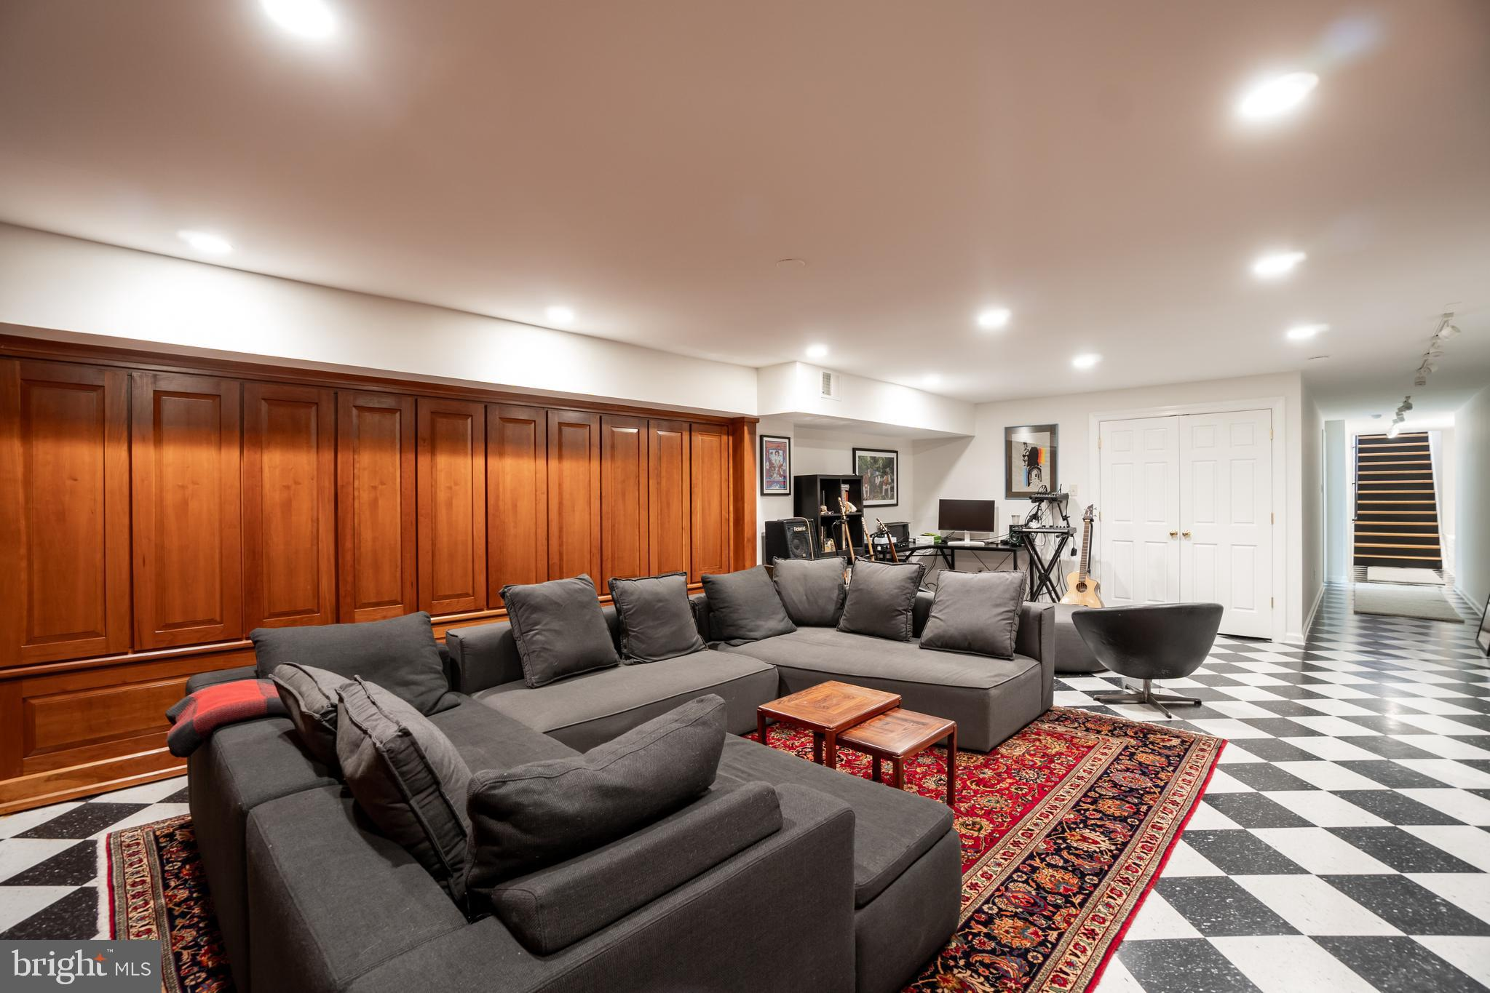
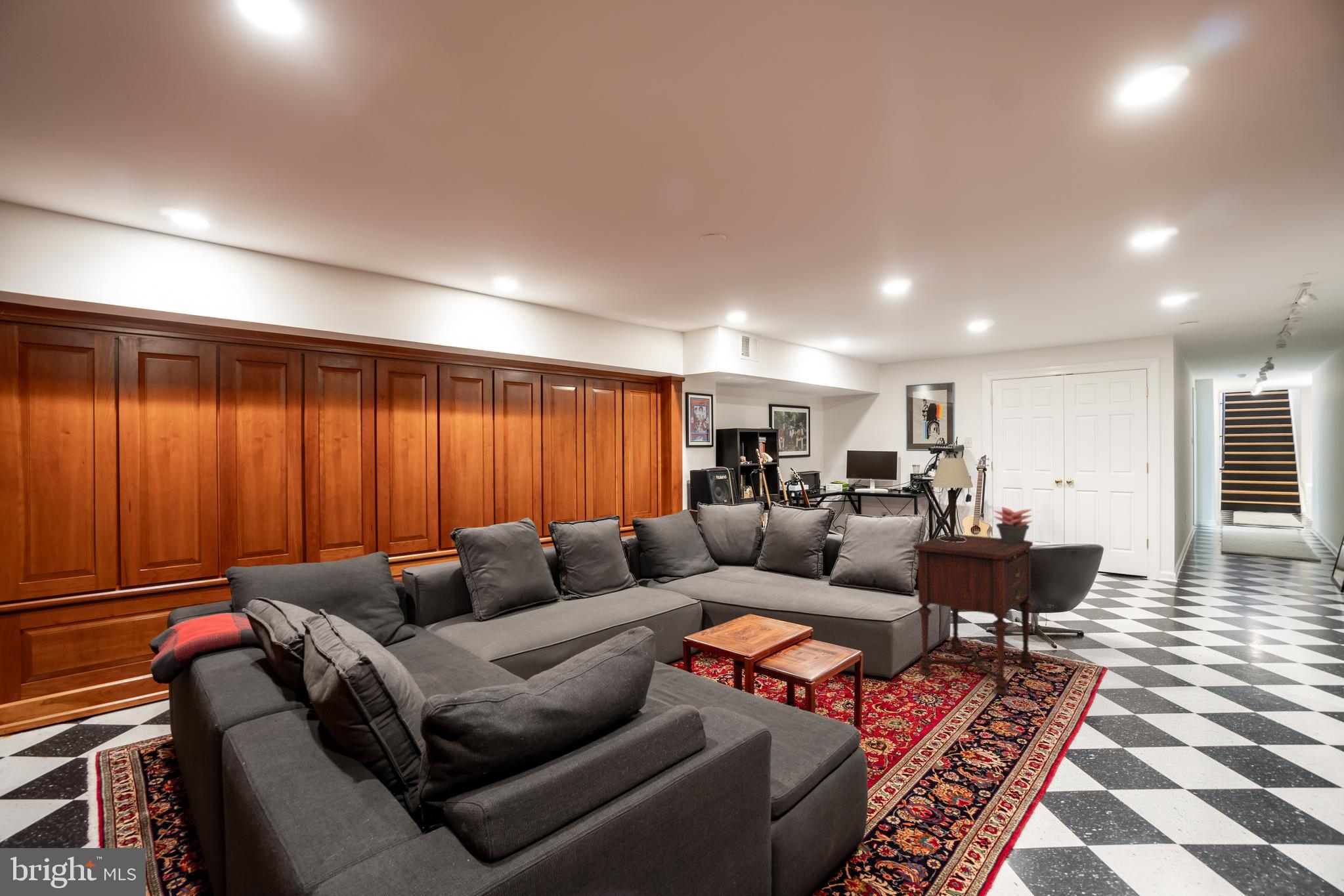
+ side table [913,533,1033,696]
+ table lamp [931,458,974,542]
+ succulent plant [993,506,1033,543]
